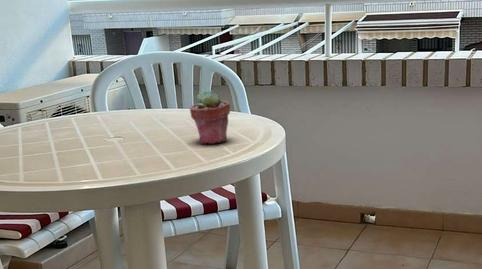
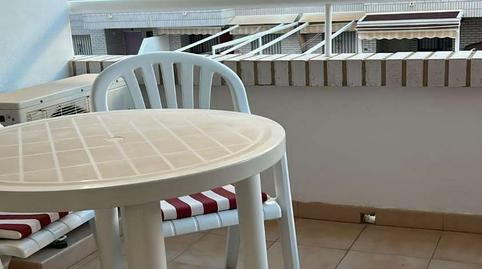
- potted succulent [189,89,231,145]
